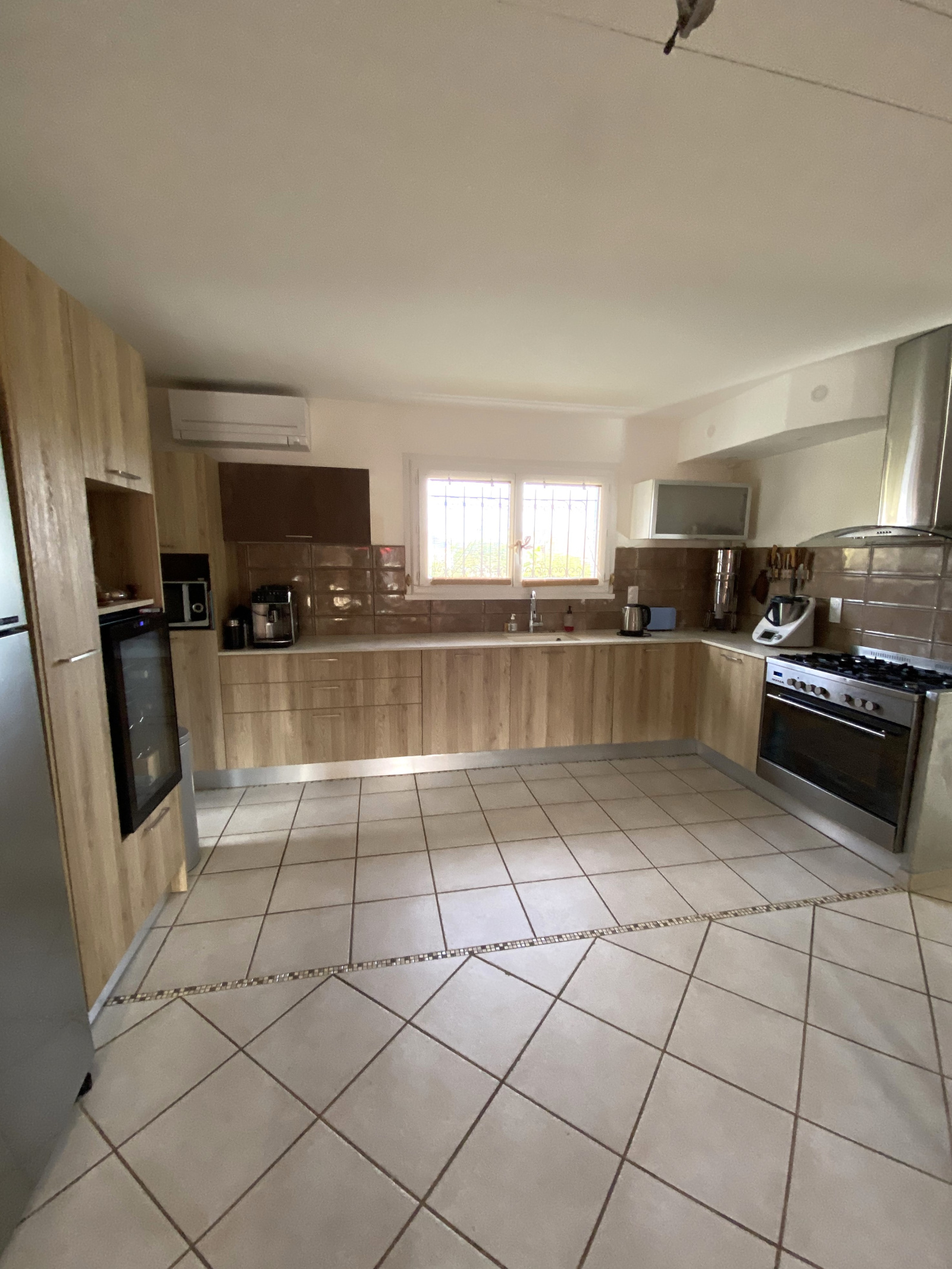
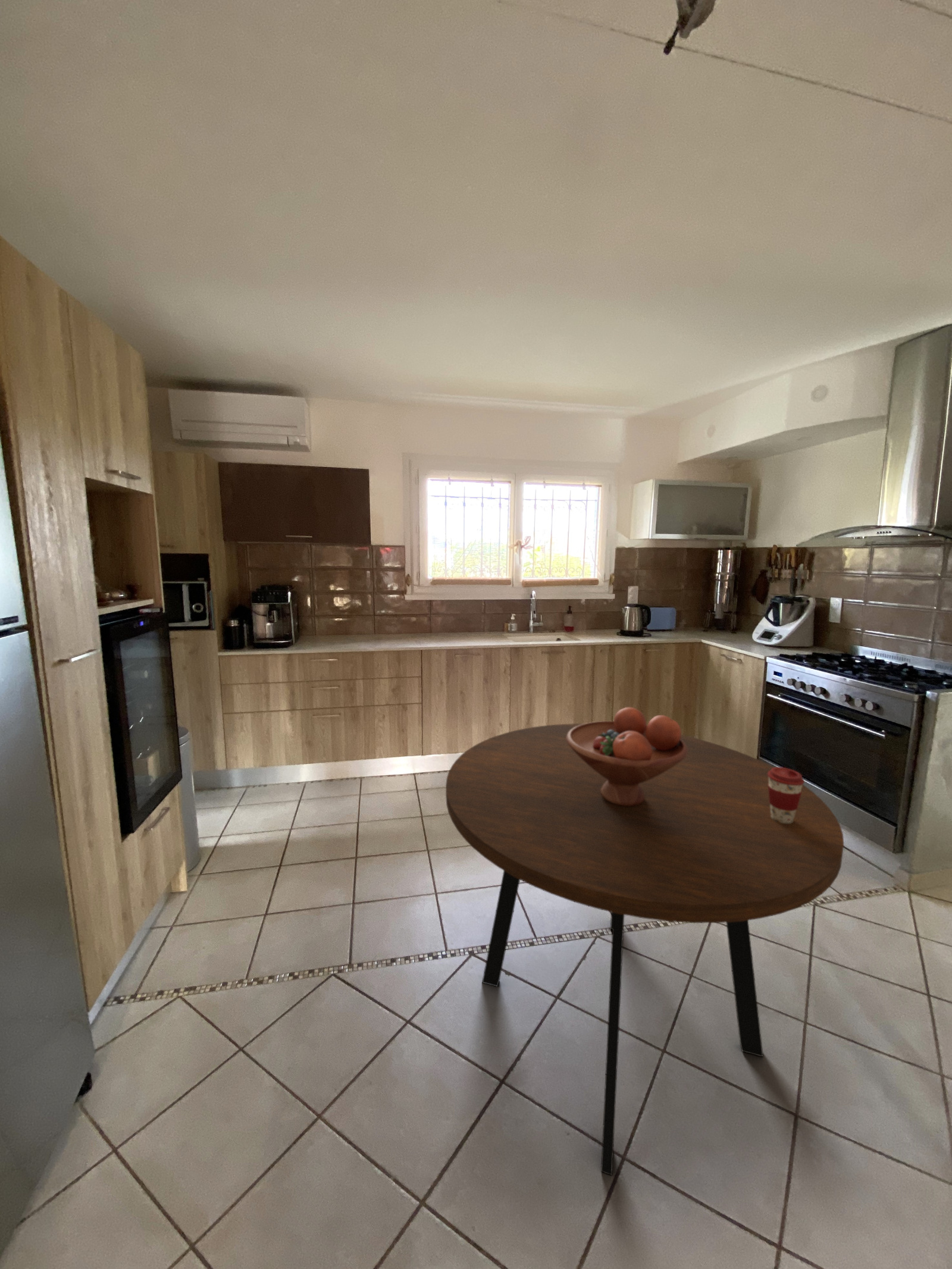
+ coffee cup [768,766,805,824]
+ fruit bowl [566,707,688,806]
+ dining table [445,723,844,1176]
